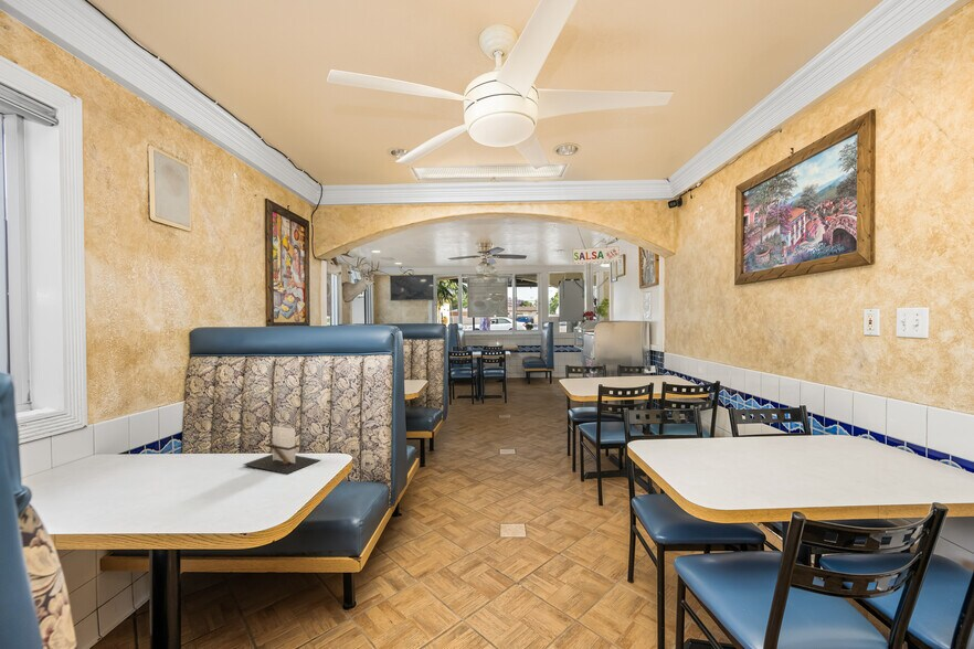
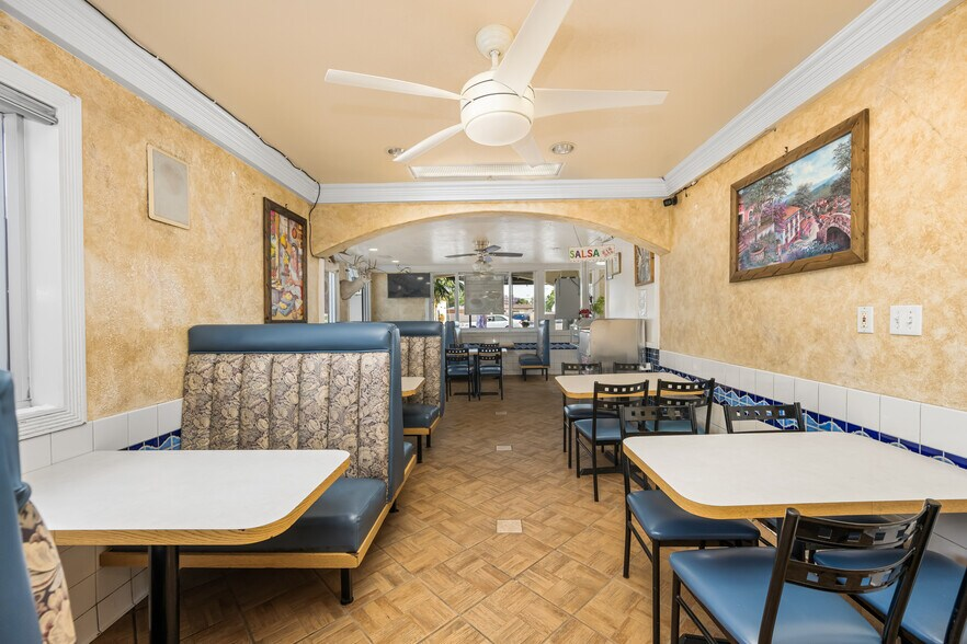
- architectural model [242,425,320,475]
